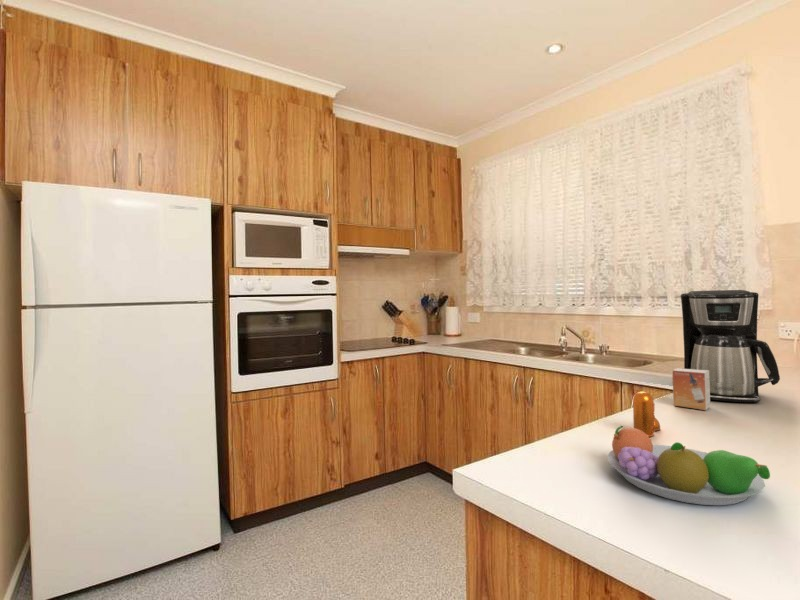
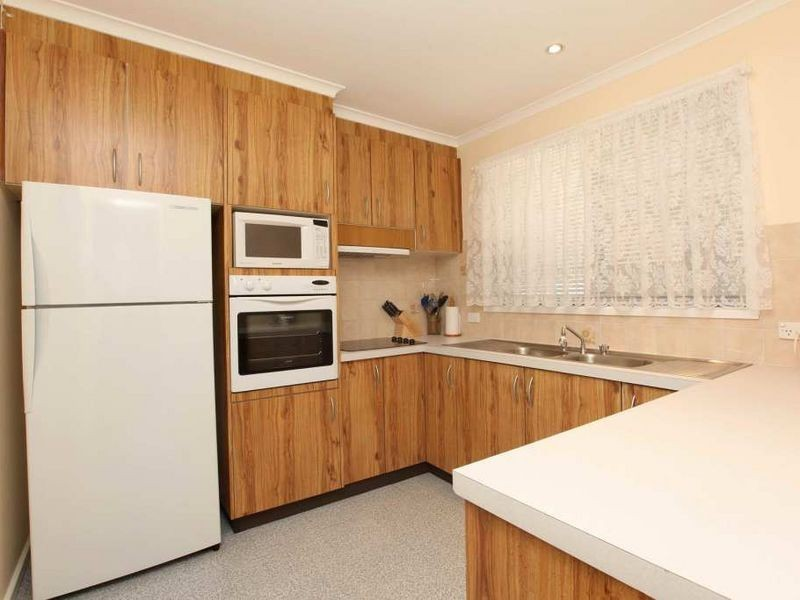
- pepper shaker [632,391,661,438]
- coffee maker [680,289,781,404]
- small box [672,367,711,411]
- fruit bowl [606,425,771,506]
